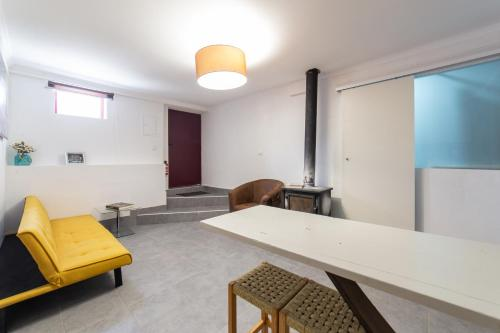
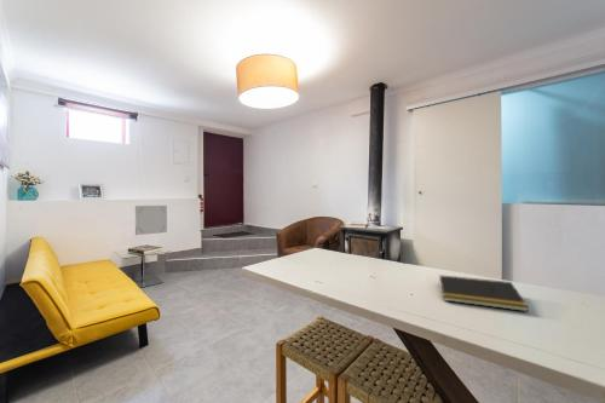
+ wall art [134,205,168,236]
+ notepad [437,275,530,312]
